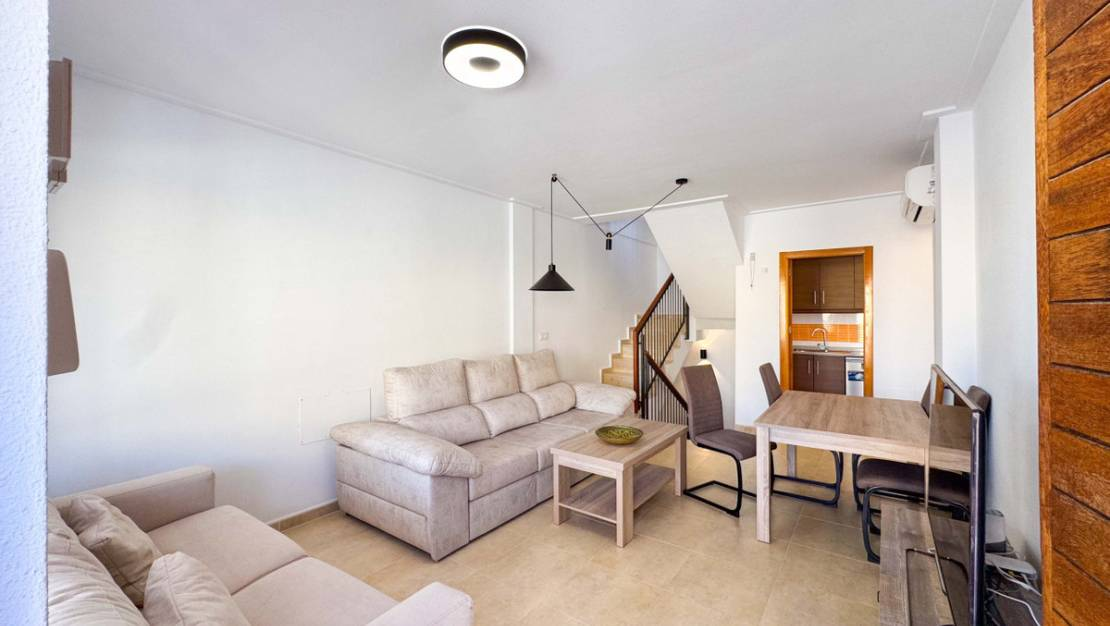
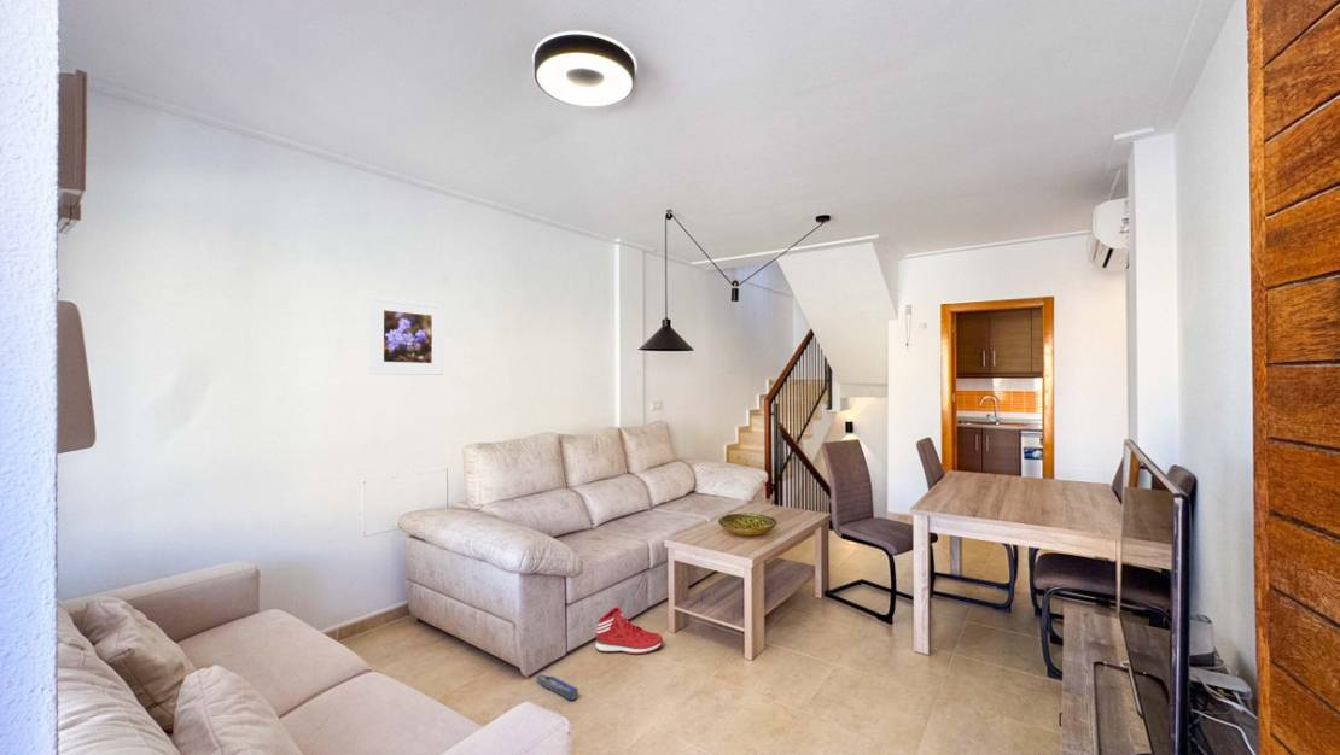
+ sneaker [594,605,664,655]
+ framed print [368,294,444,376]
+ toy train [535,674,579,702]
